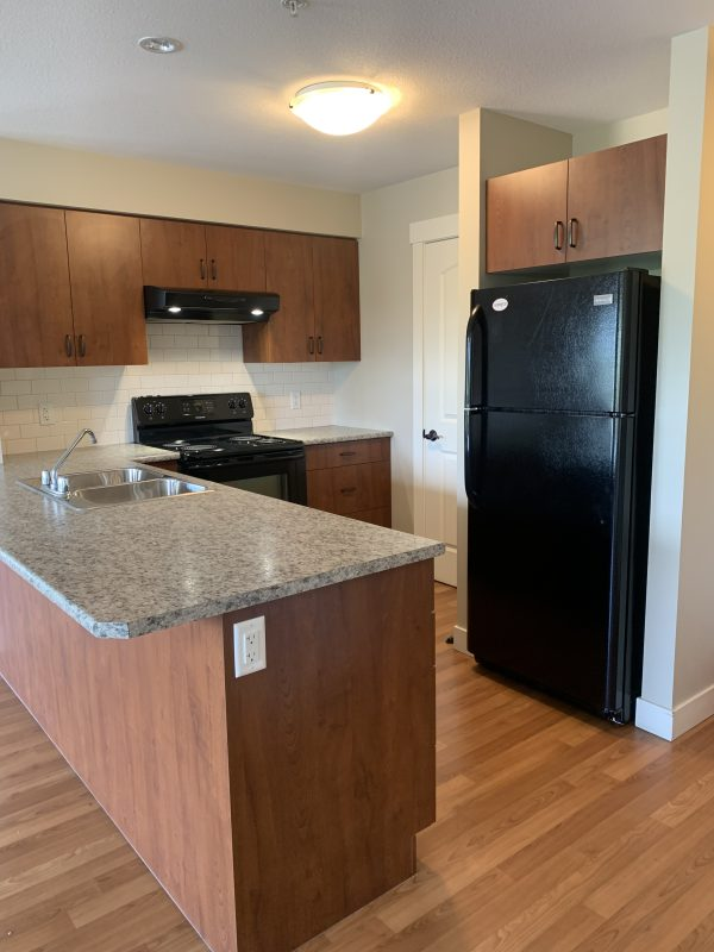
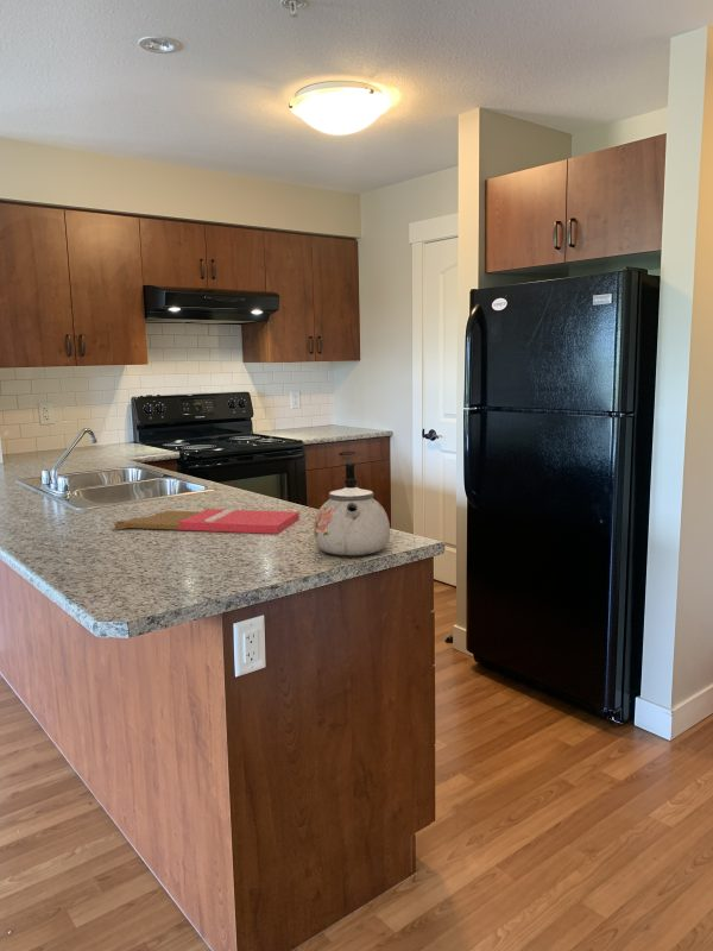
+ cutting board [114,508,299,535]
+ kettle [313,461,391,556]
